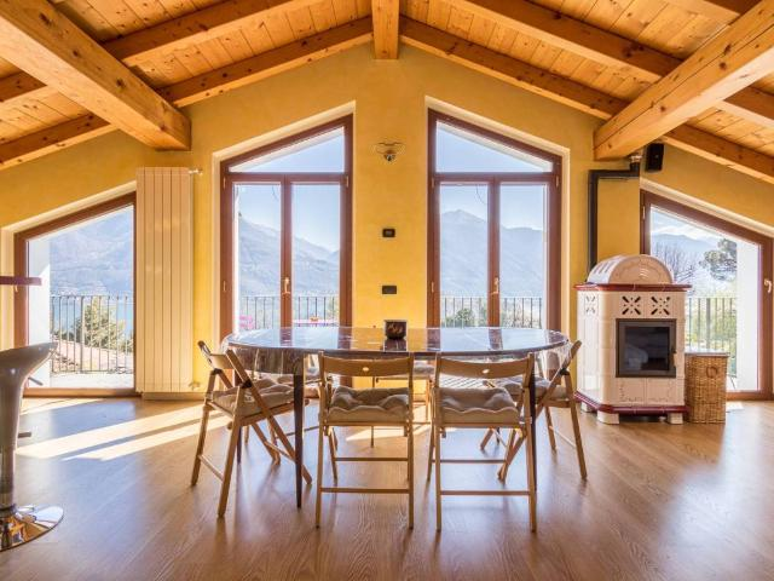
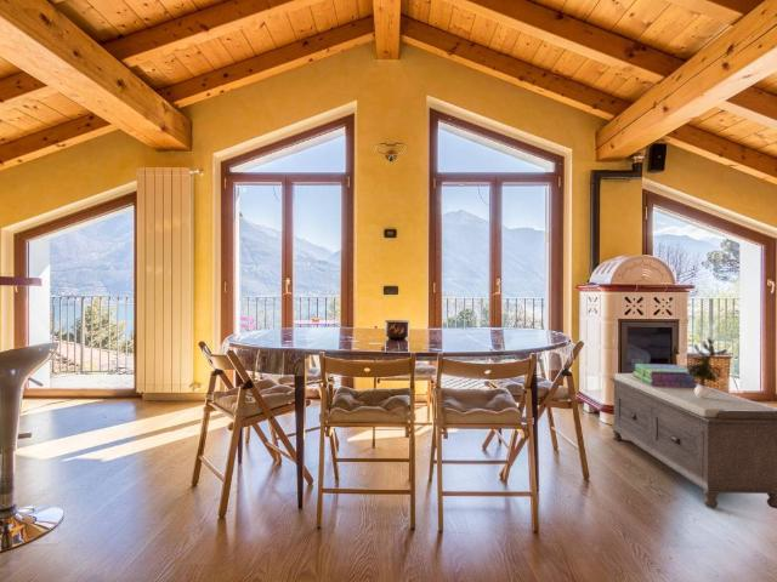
+ potted plant [680,336,732,398]
+ bench [608,372,777,509]
+ stack of books [633,363,699,388]
